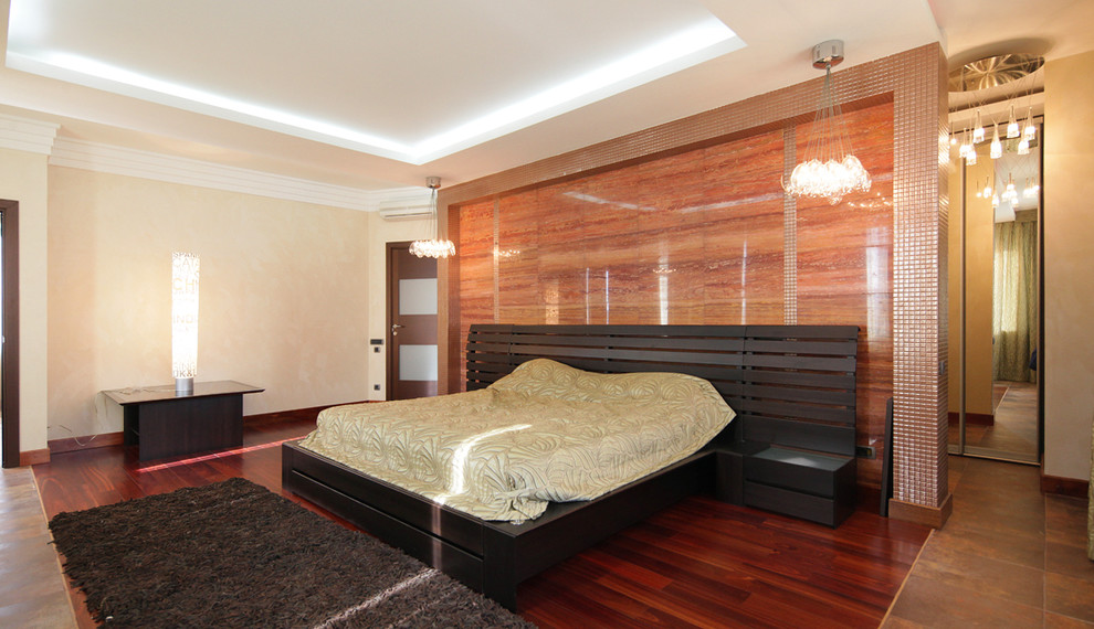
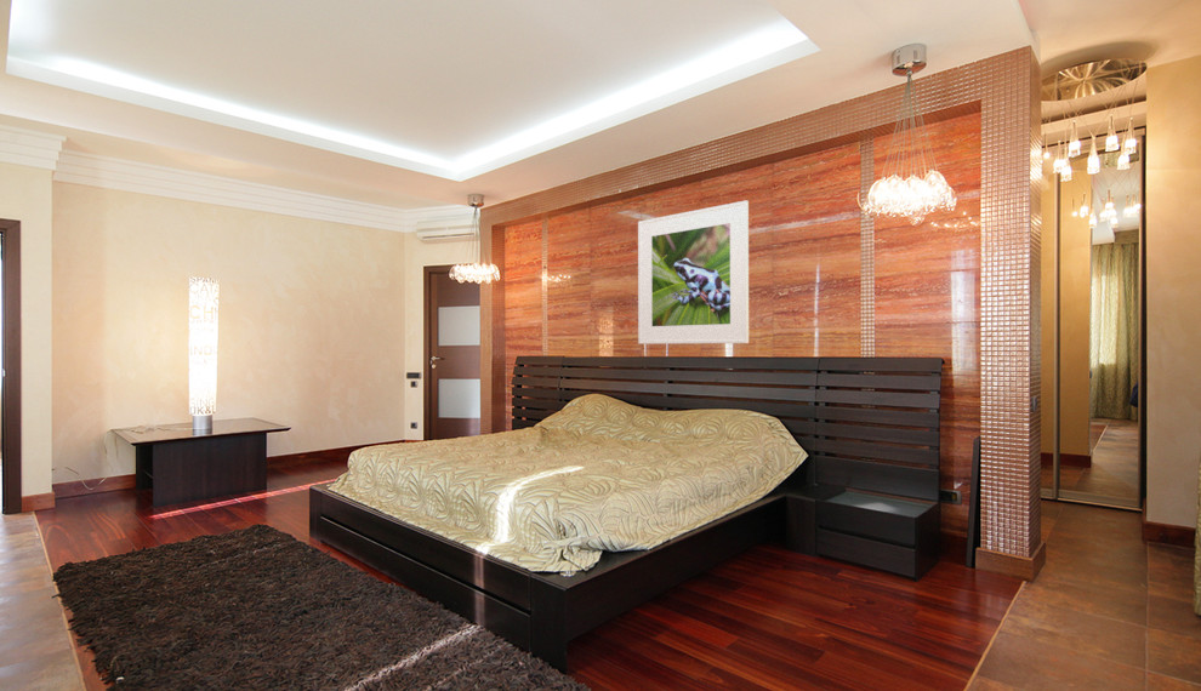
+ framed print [637,199,750,346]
